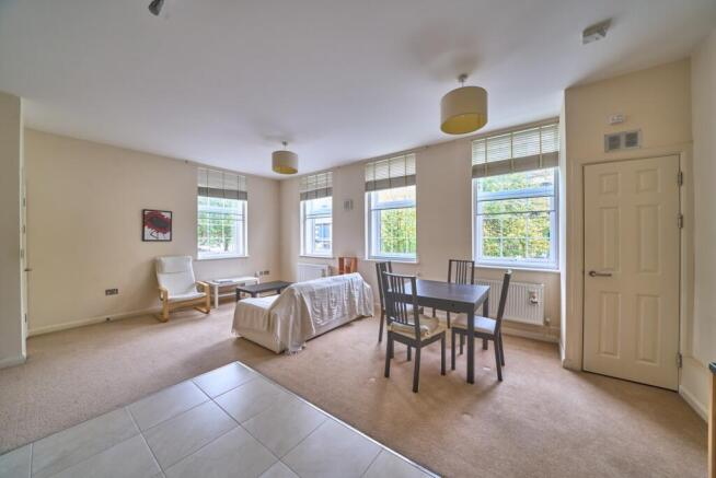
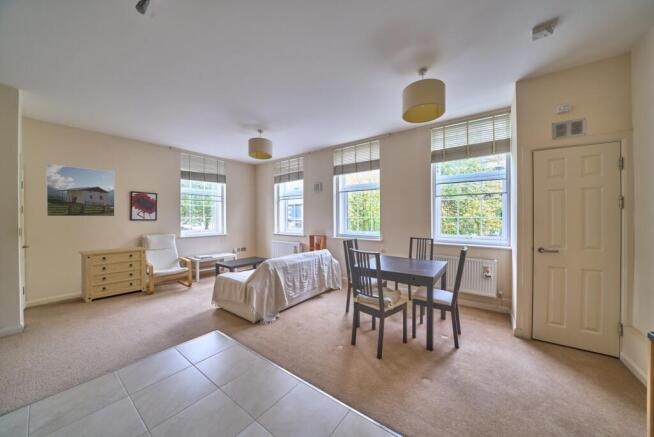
+ dresser [78,246,149,303]
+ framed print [45,163,116,217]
